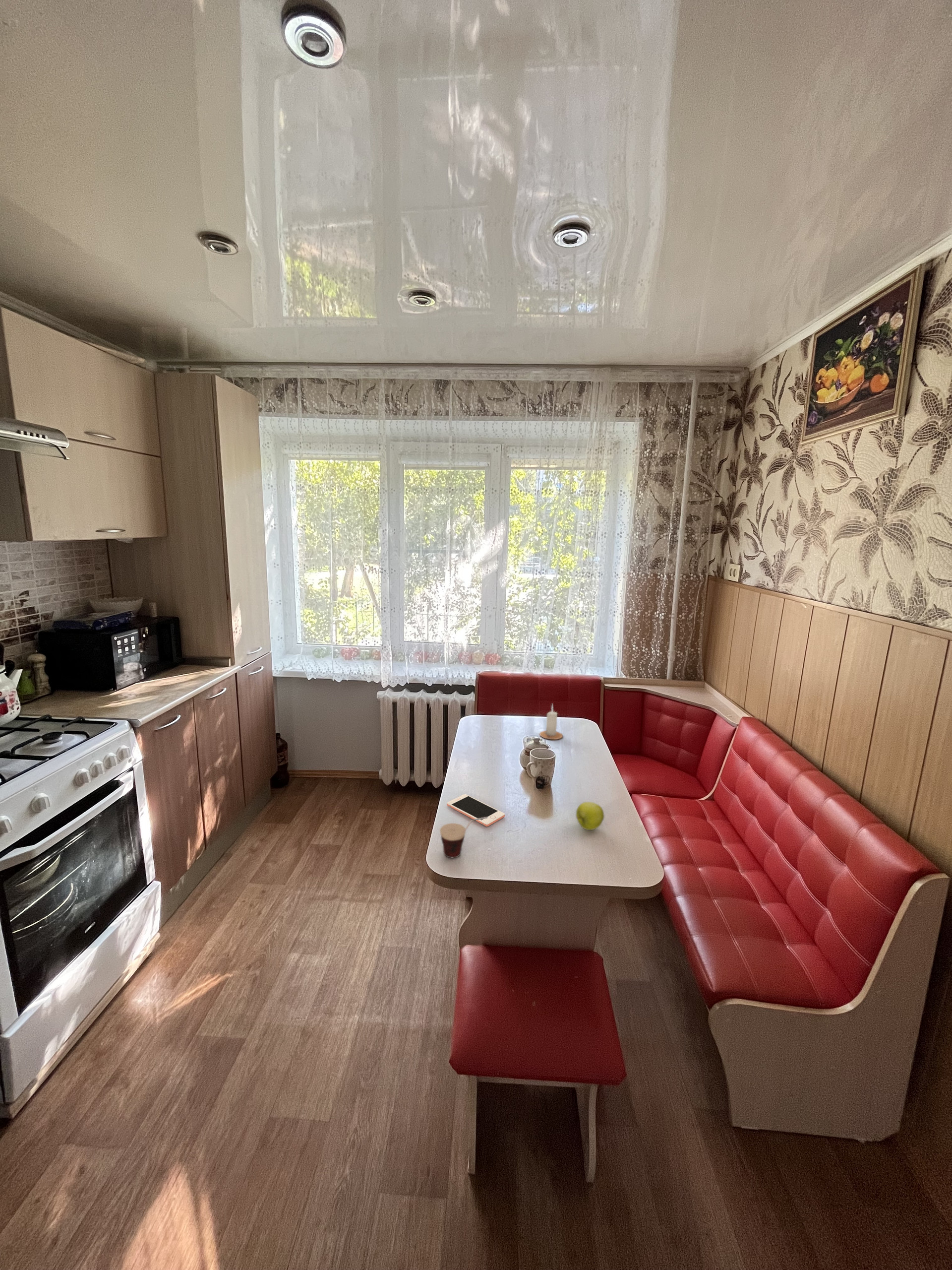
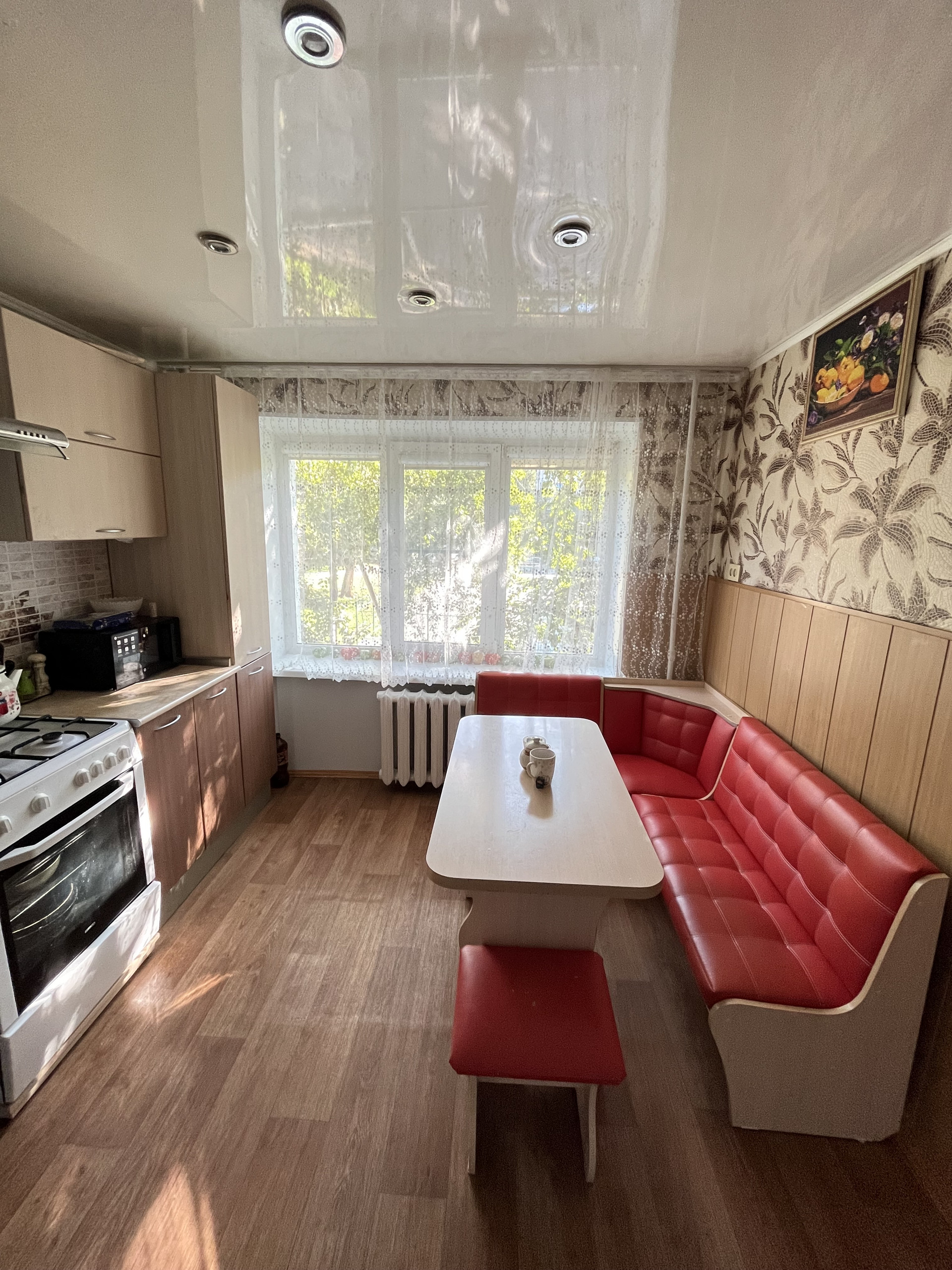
- apple [576,801,605,830]
- cell phone [446,794,505,827]
- candle [539,703,563,740]
- cup [439,817,487,859]
